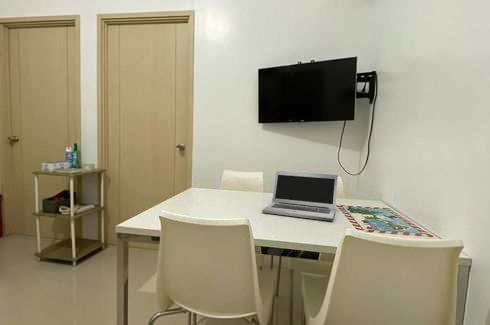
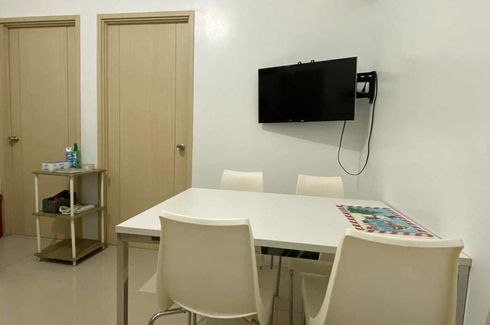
- laptop [261,170,339,222]
